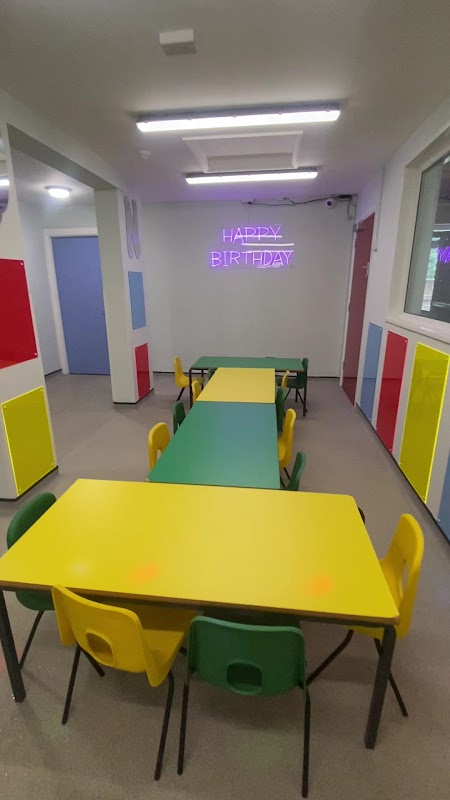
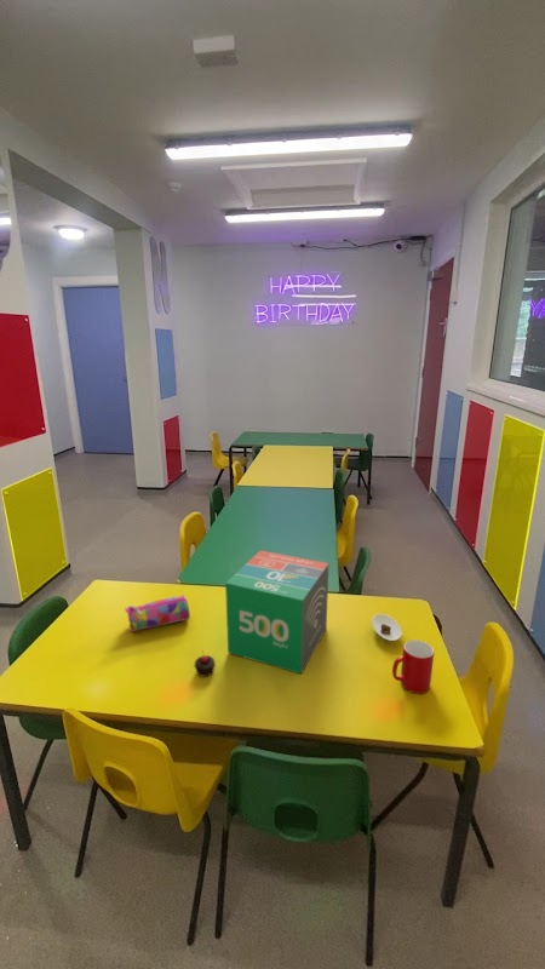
+ pencil case [124,594,191,633]
+ chocolate cupcake [194,650,217,678]
+ saucer [371,613,402,642]
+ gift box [224,550,329,675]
+ cup [391,638,435,695]
